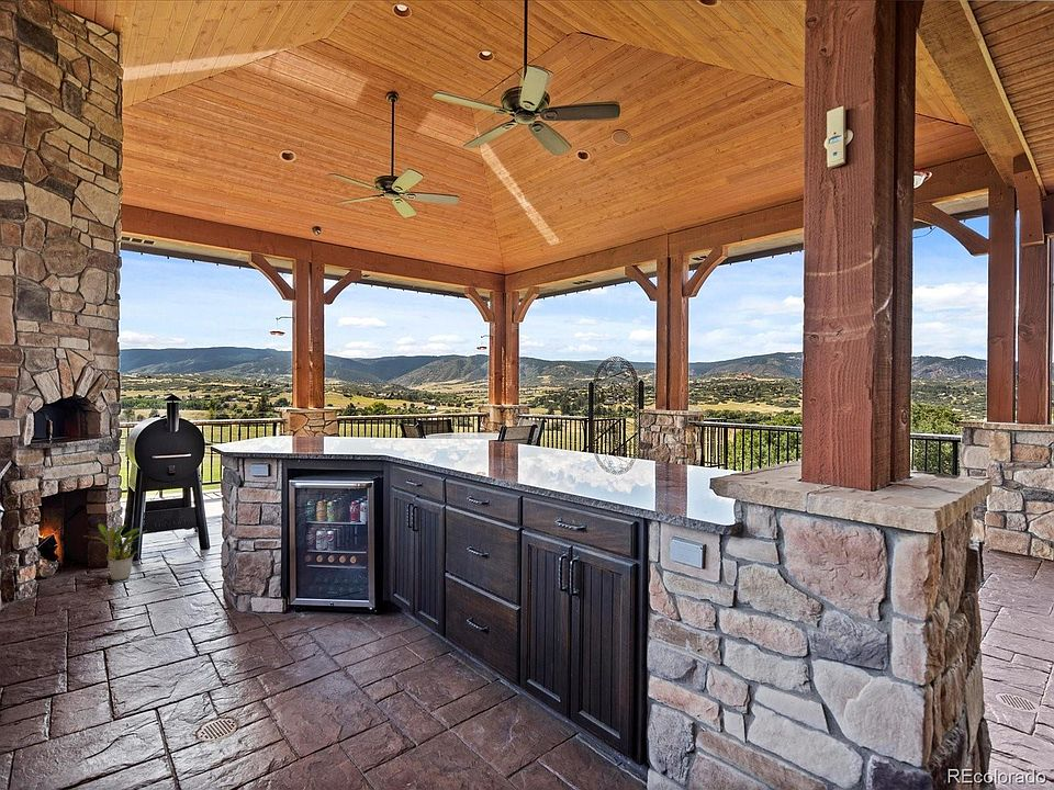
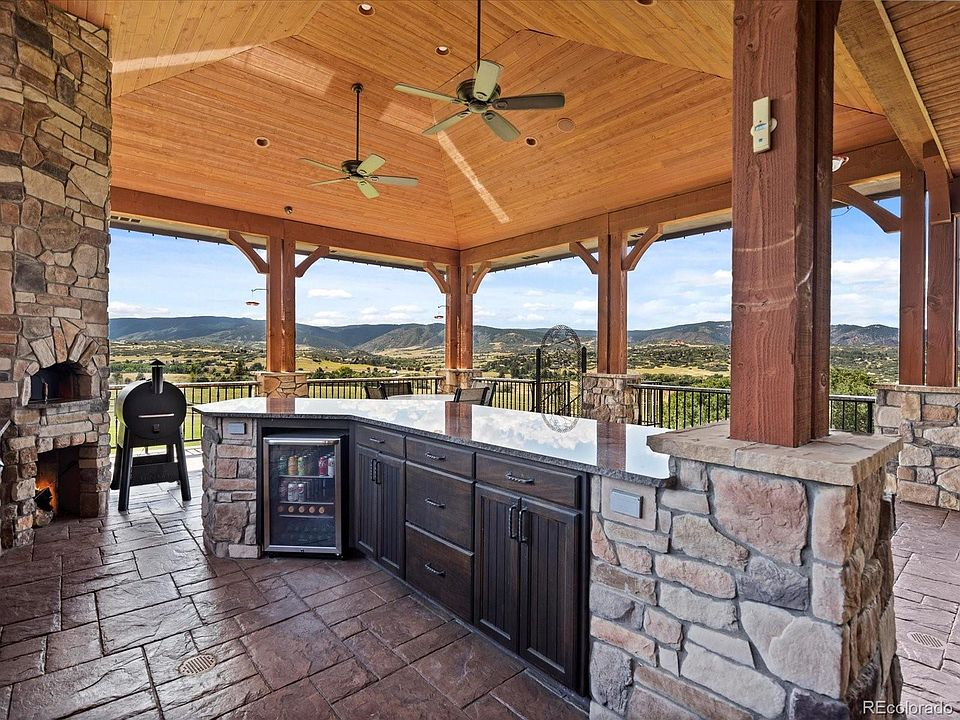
- potted plant [83,522,148,582]
